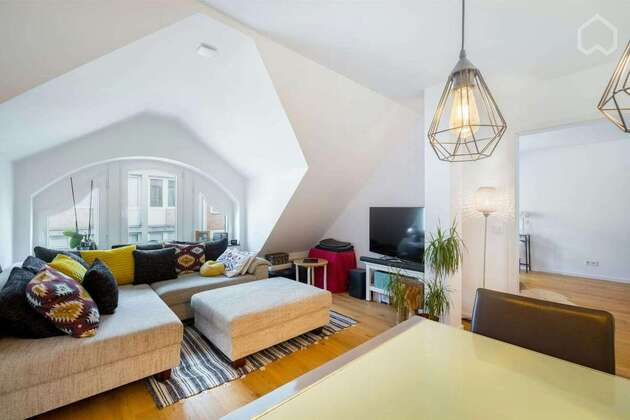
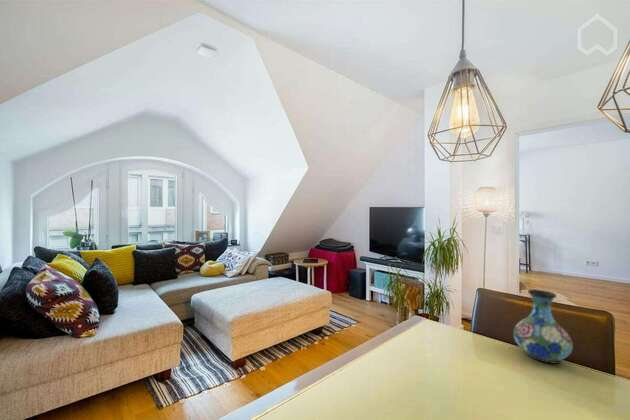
+ vase [513,288,574,365]
